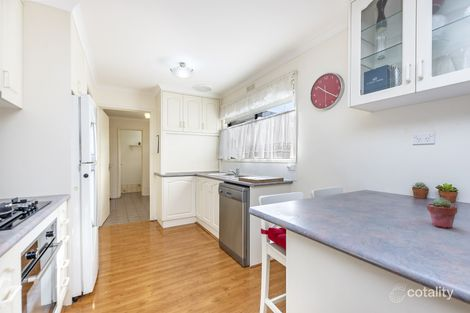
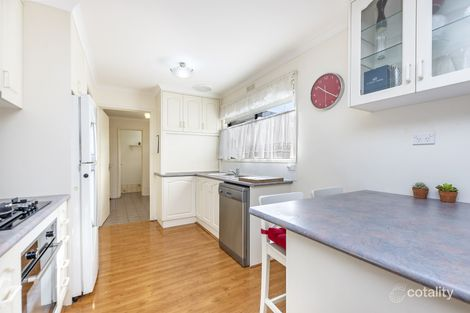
- potted succulent [426,196,458,229]
